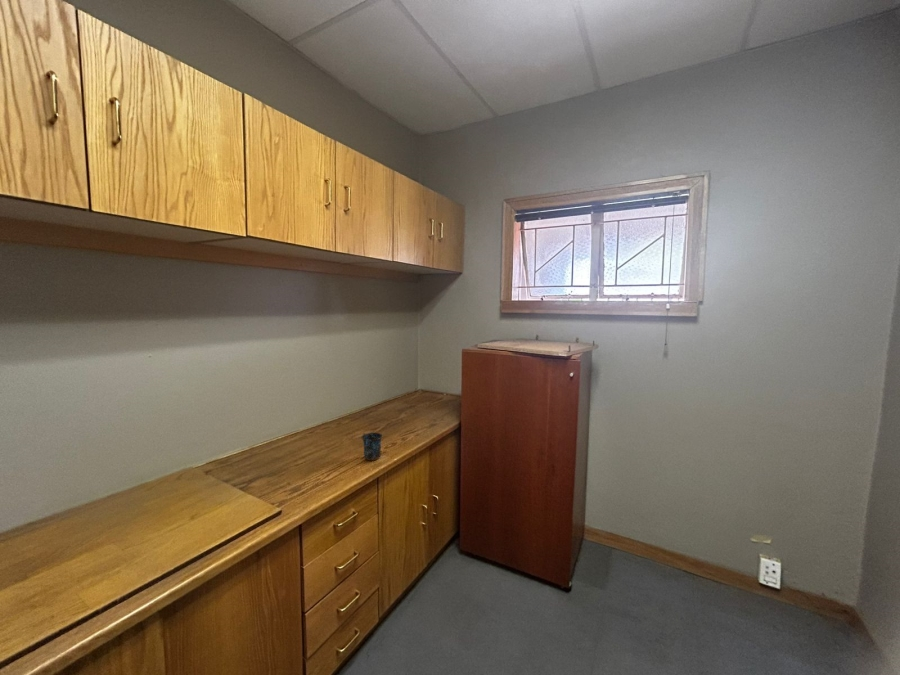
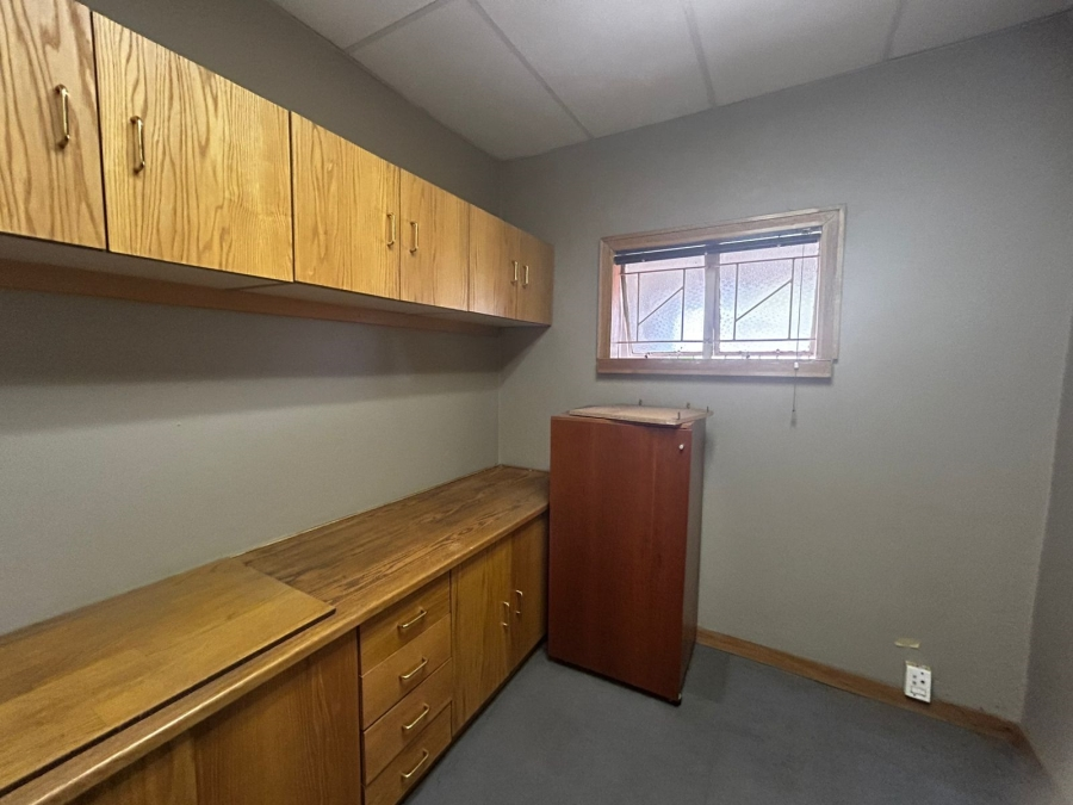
- mug [361,432,383,461]
